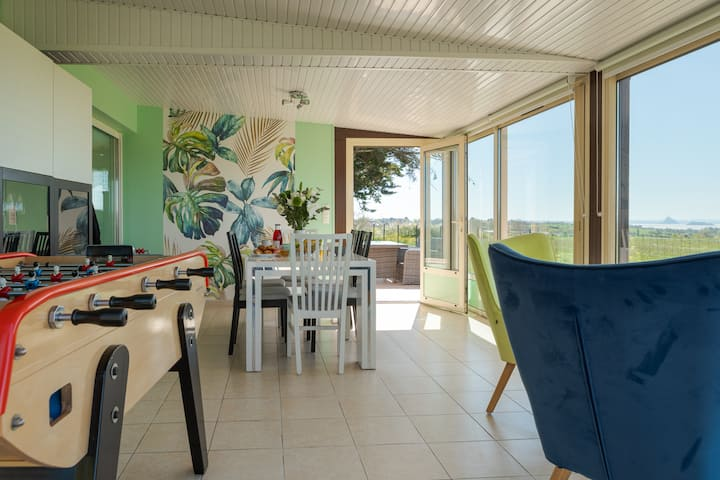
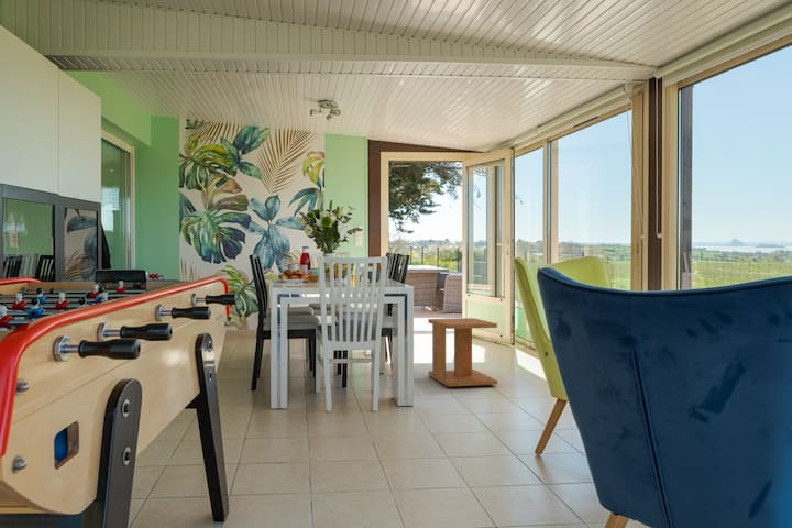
+ side table [427,317,498,388]
